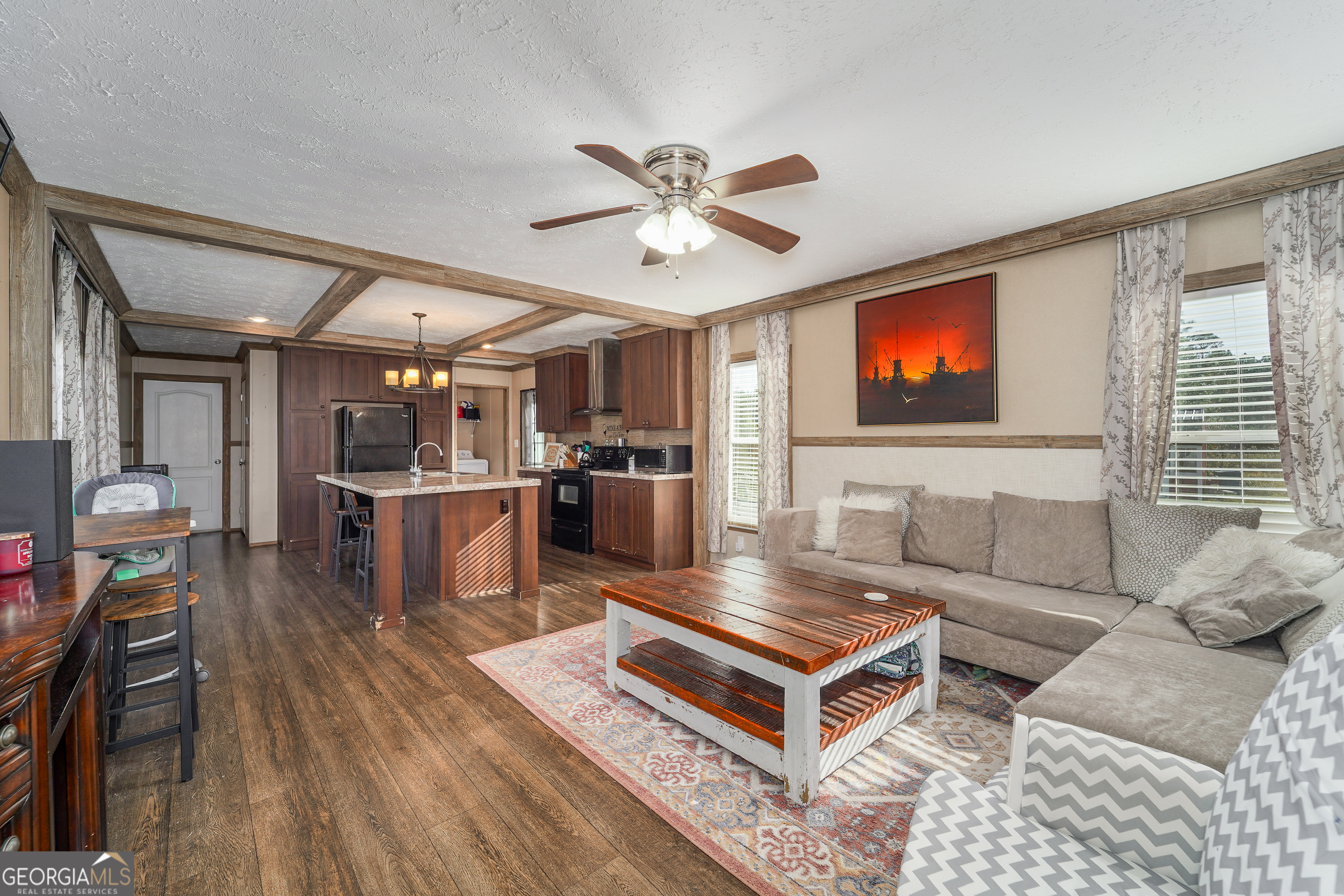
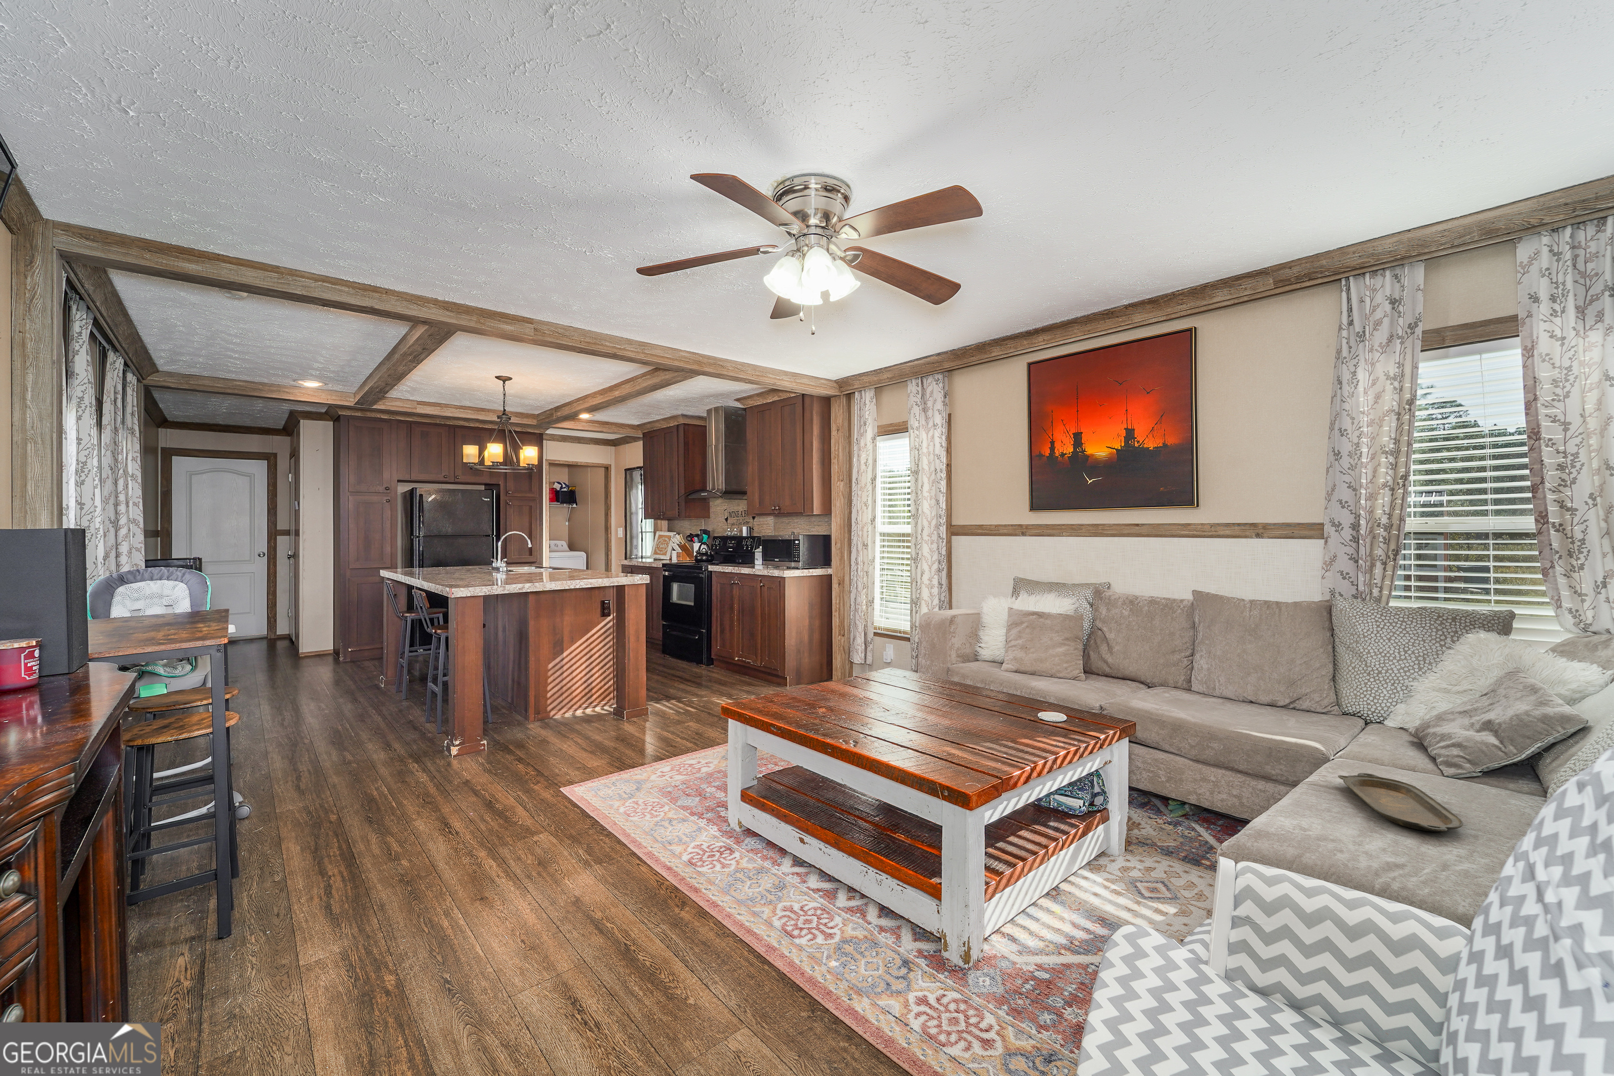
+ serving tray [1338,772,1464,832]
